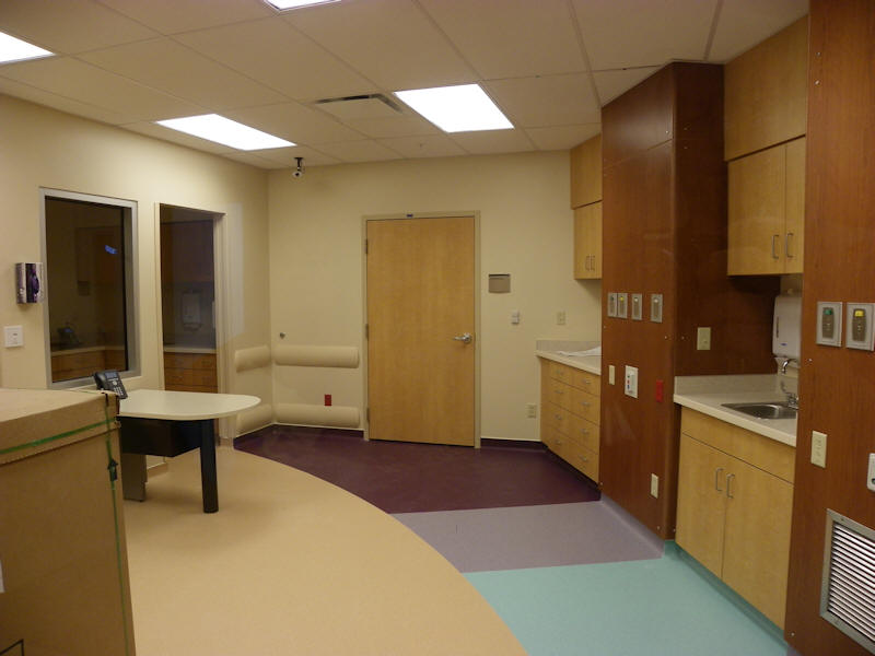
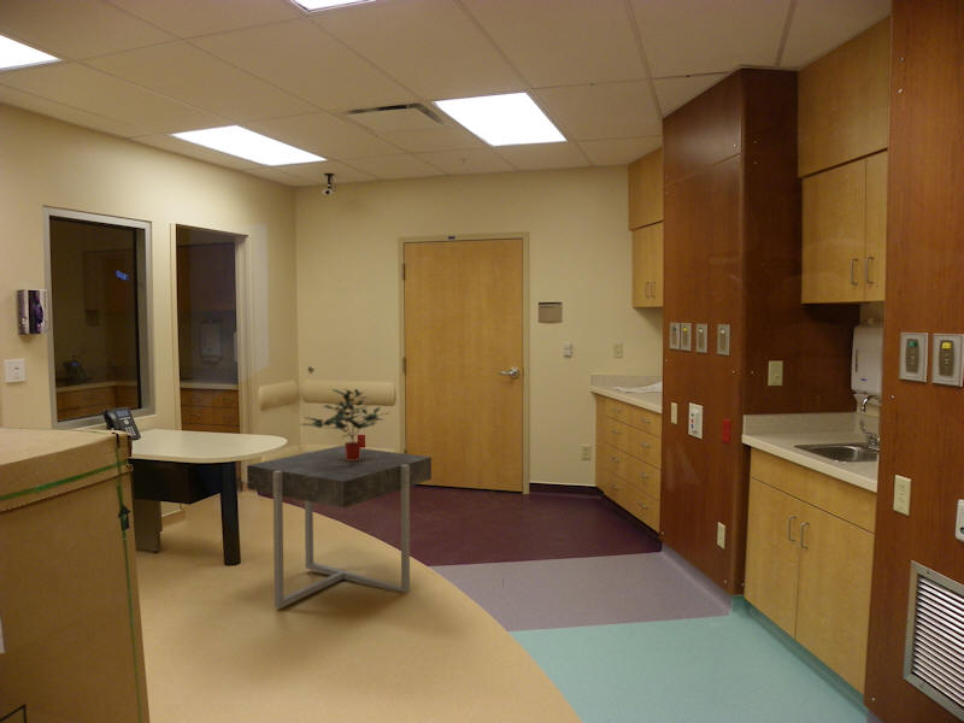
+ side table [246,445,433,610]
+ potted plant [298,388,389,460]
